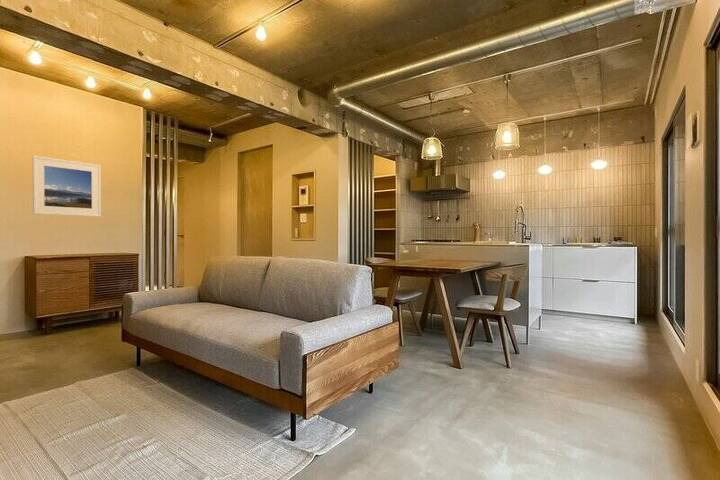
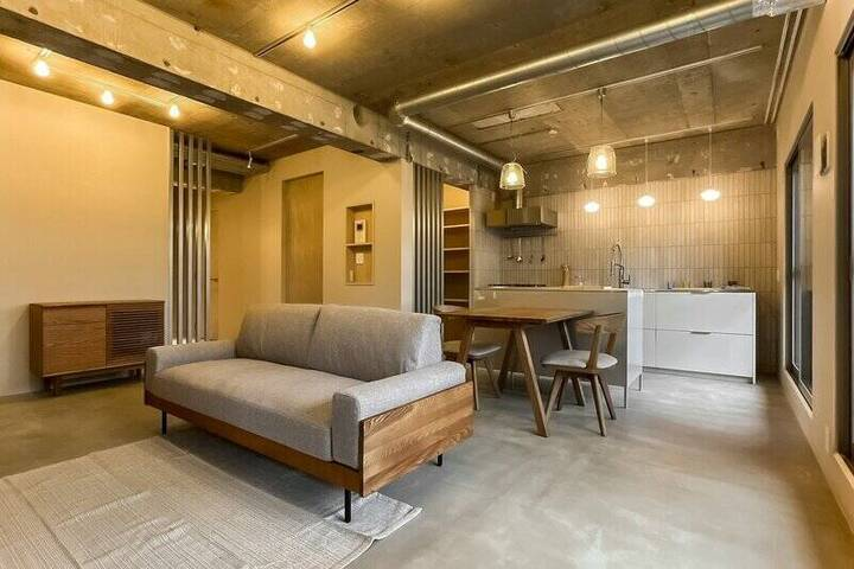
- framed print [32,155,102,218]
